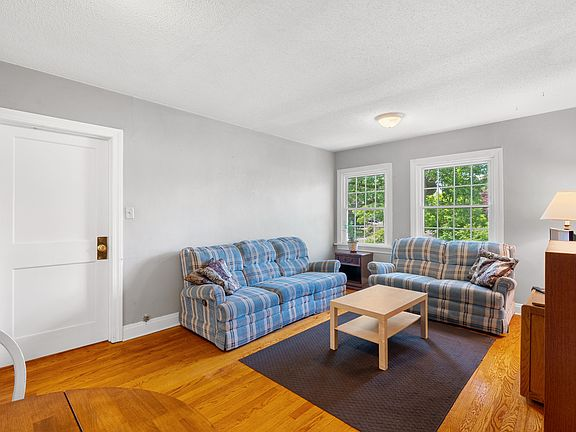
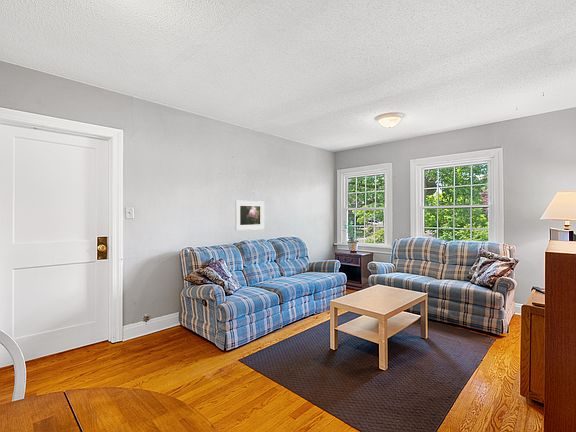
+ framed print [234,200,265,231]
